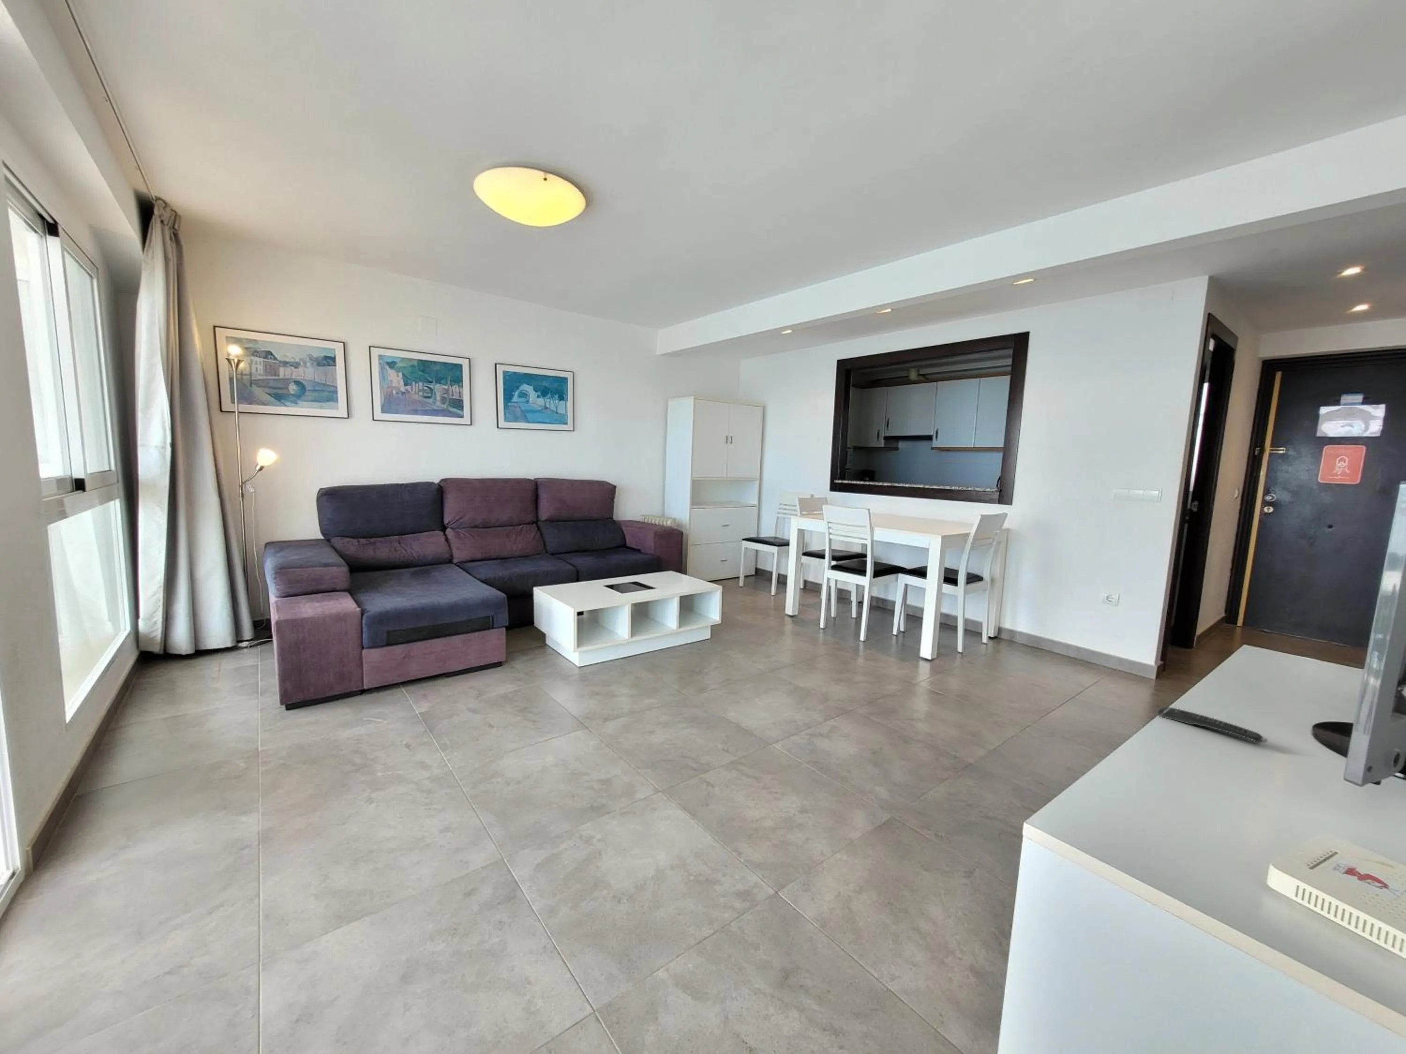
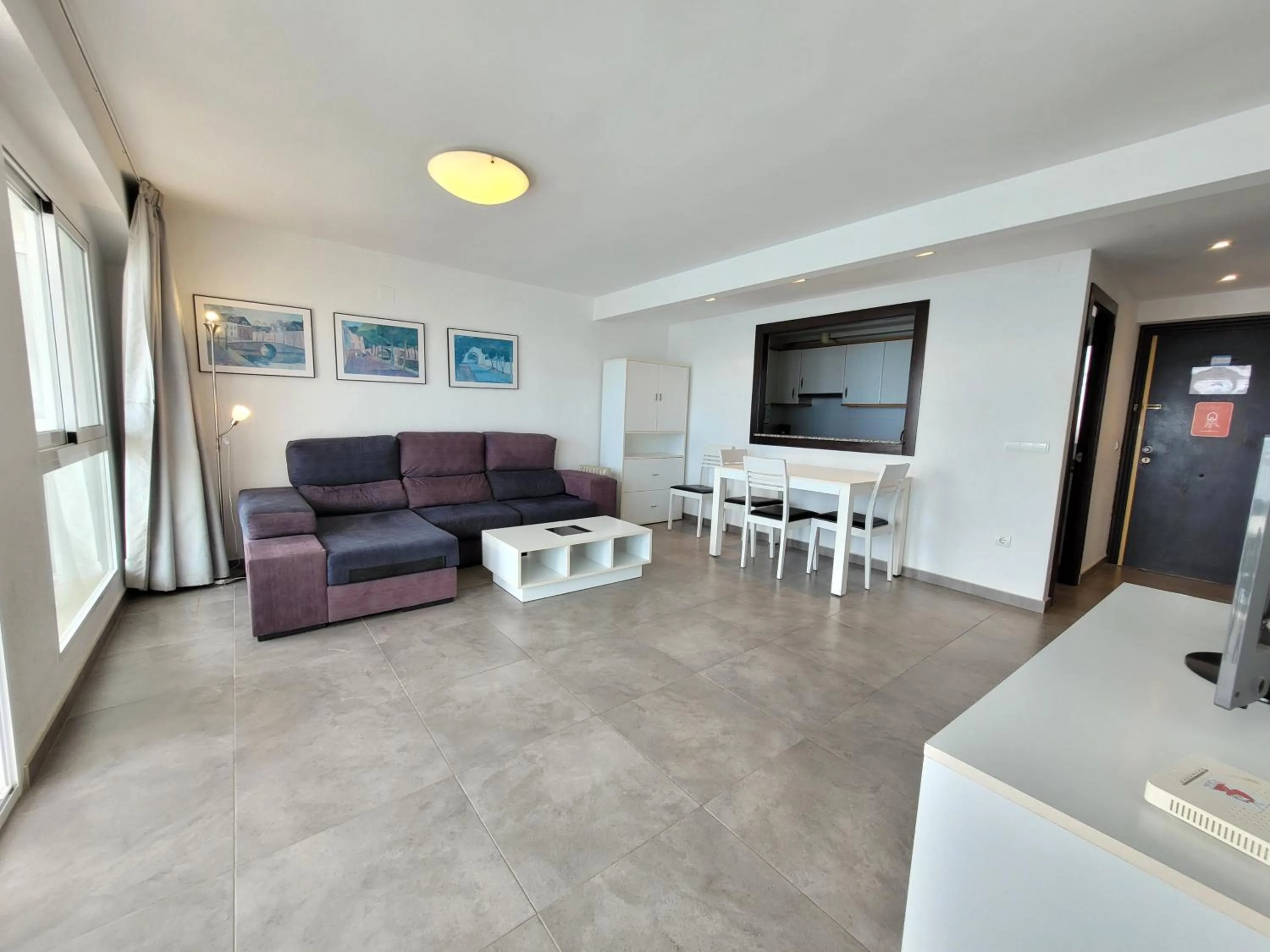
- remote control [1157,706,1269,744]
